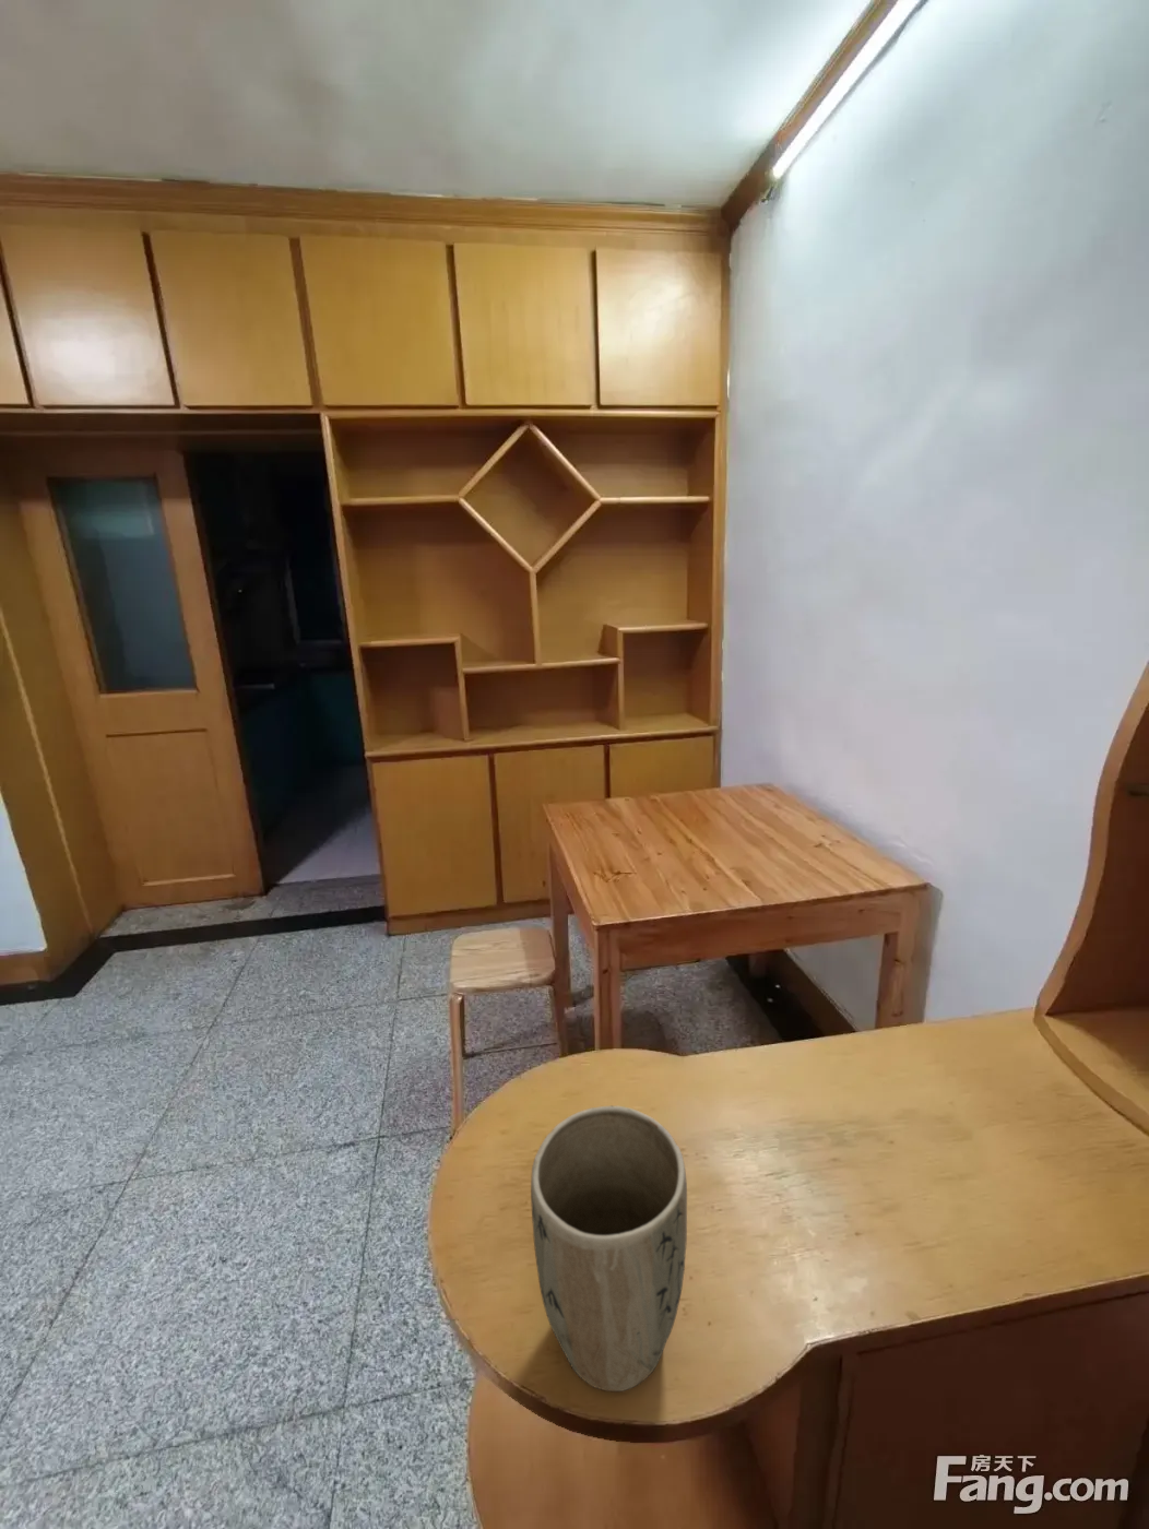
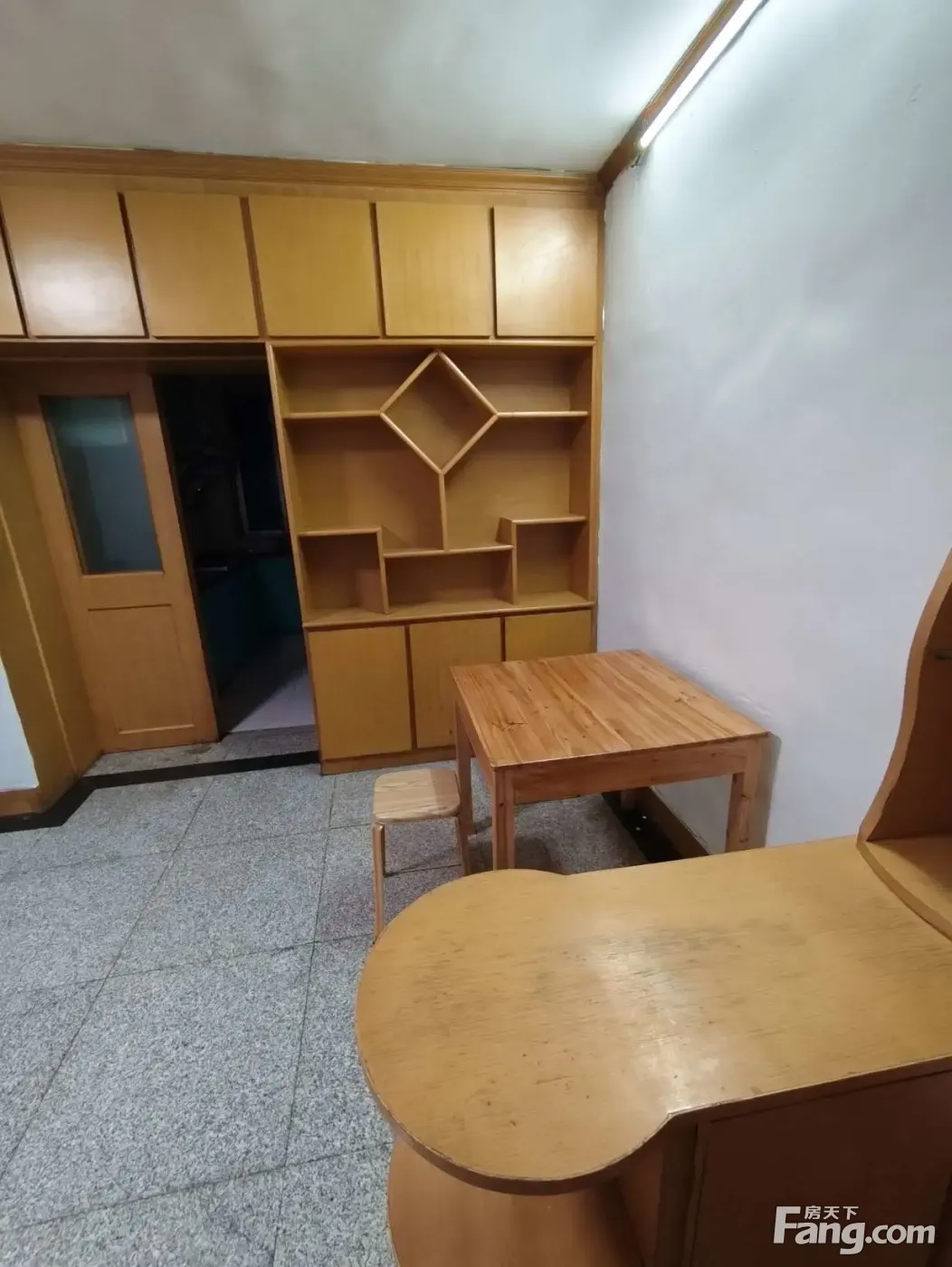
- plant pot [530,1105,688,1393]
